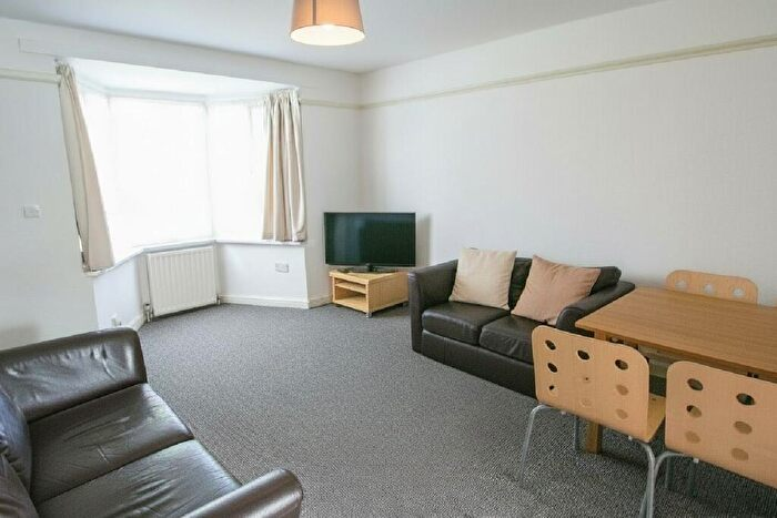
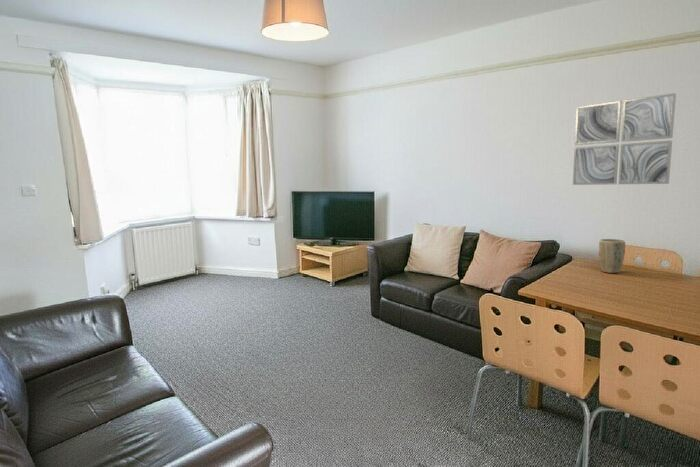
+ wall art [572,92,677,186]
+ plant pot [598,238,626,274]
